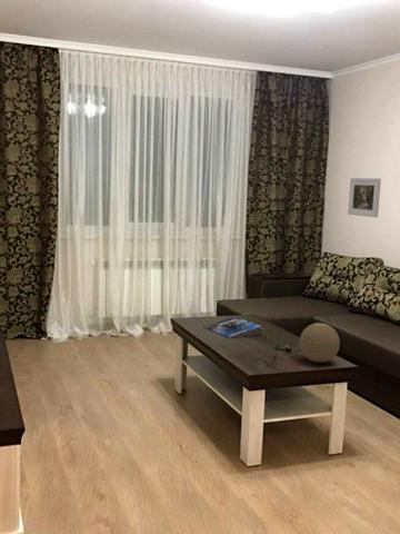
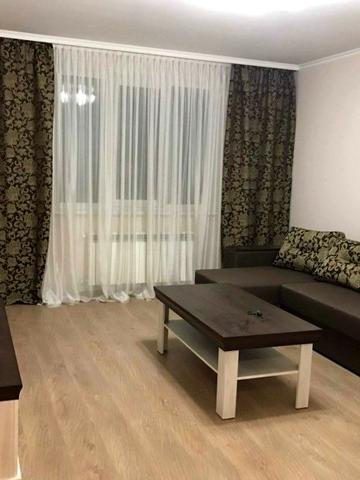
- magazine [203,316,263,339]
- decorative orb [299,322,341,364]
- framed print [347,177,382,218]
